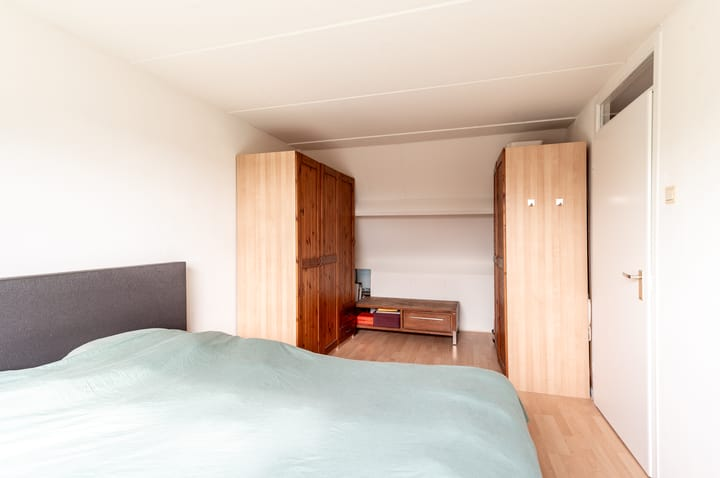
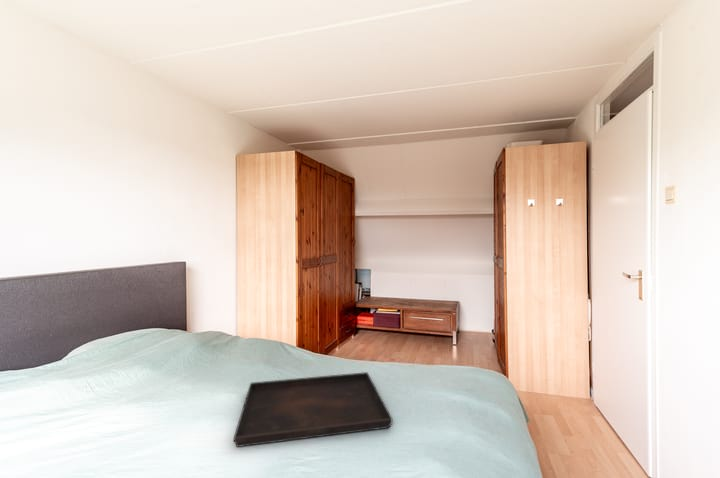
+ serving tray [233,371,393,448]
